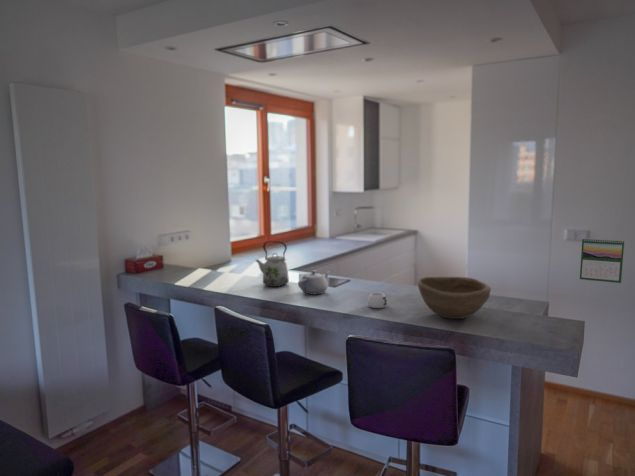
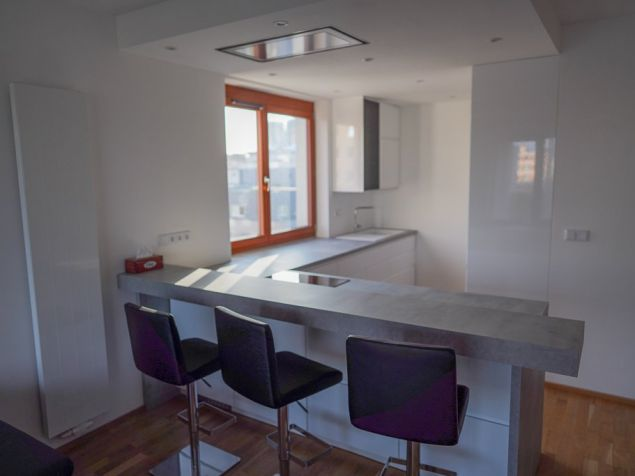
- teapot [297,270,331,295]
- bowl [417,276,492,320]
- mug [367,291,388,309]
- kettle [254,240,290,288]
- calendar [579,237,625,284]
